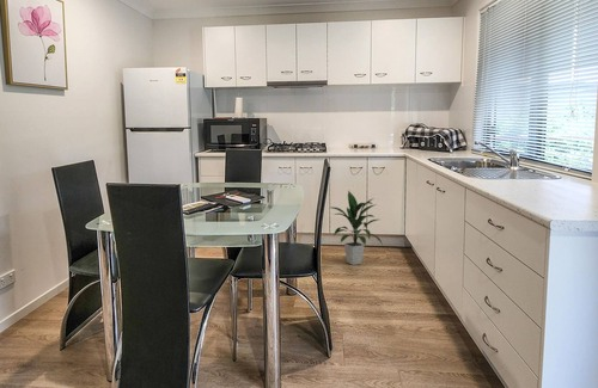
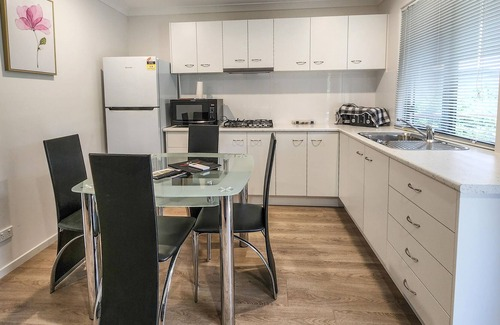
- indoor plant [331,189,384,266]
